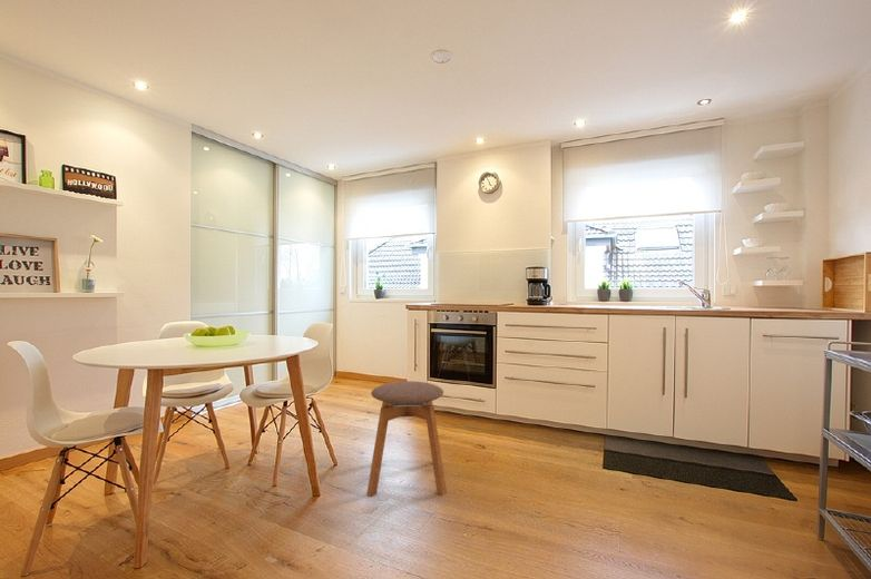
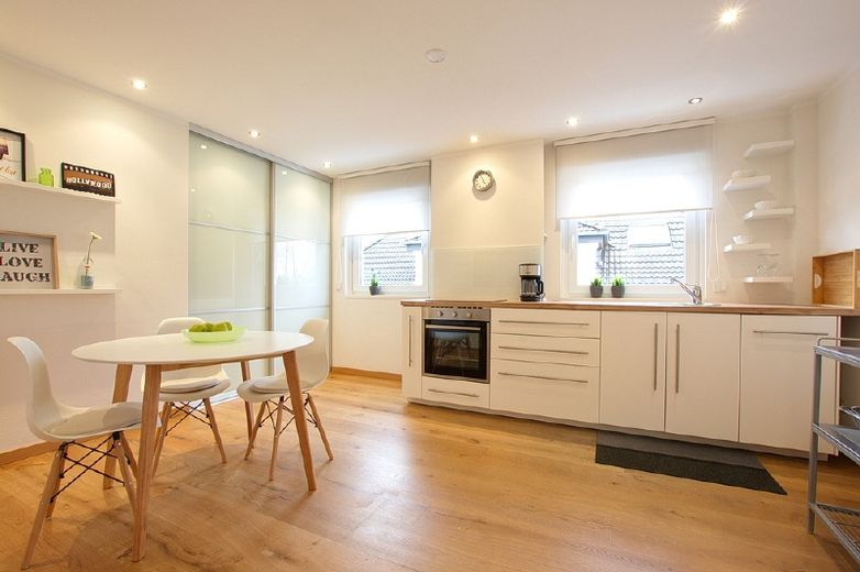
- stool [365,380,448,498]
